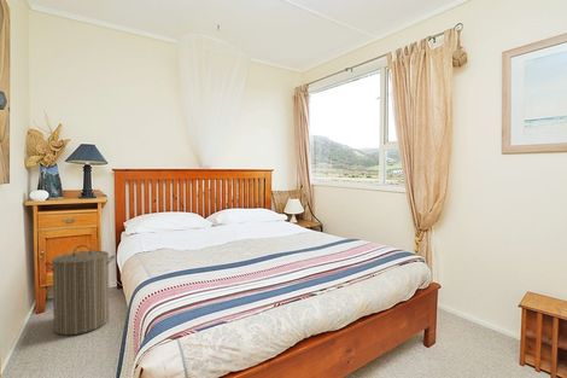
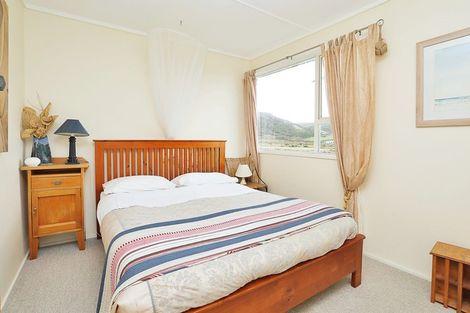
- laundry hamper [43,244,116,336]
